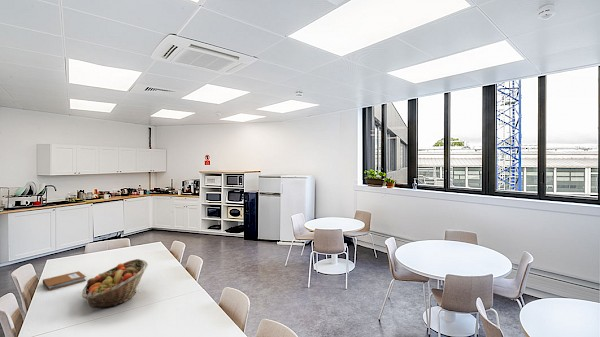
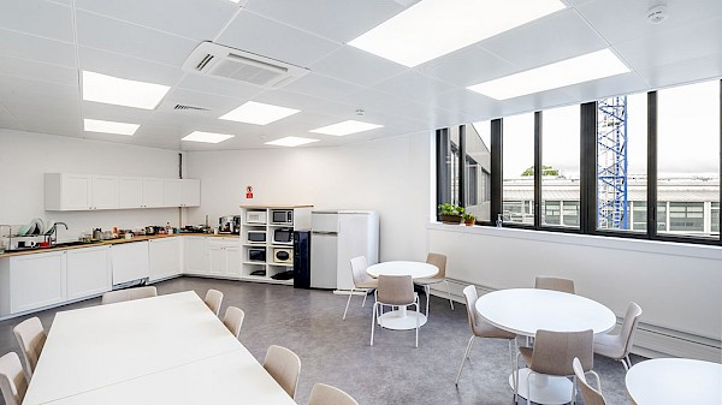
- notebook [42,270,87,291]
- fruit basket [81,258,149,309]
